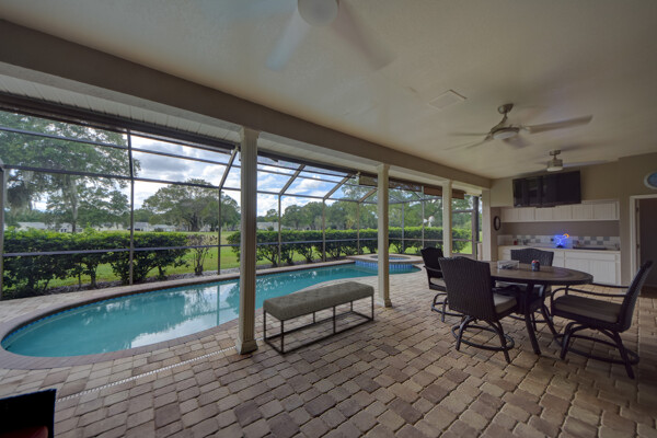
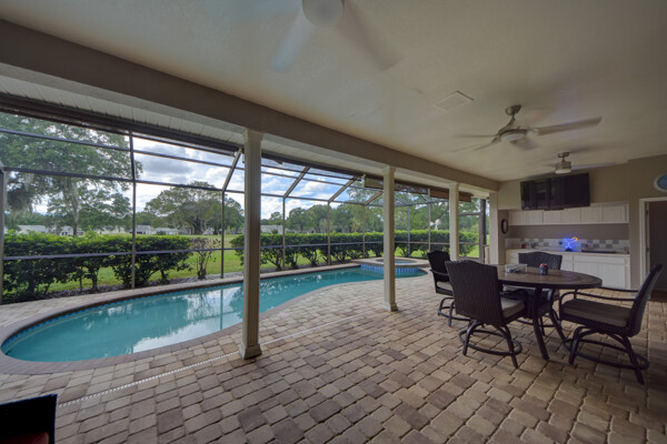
- bench [262,280,376,357]
